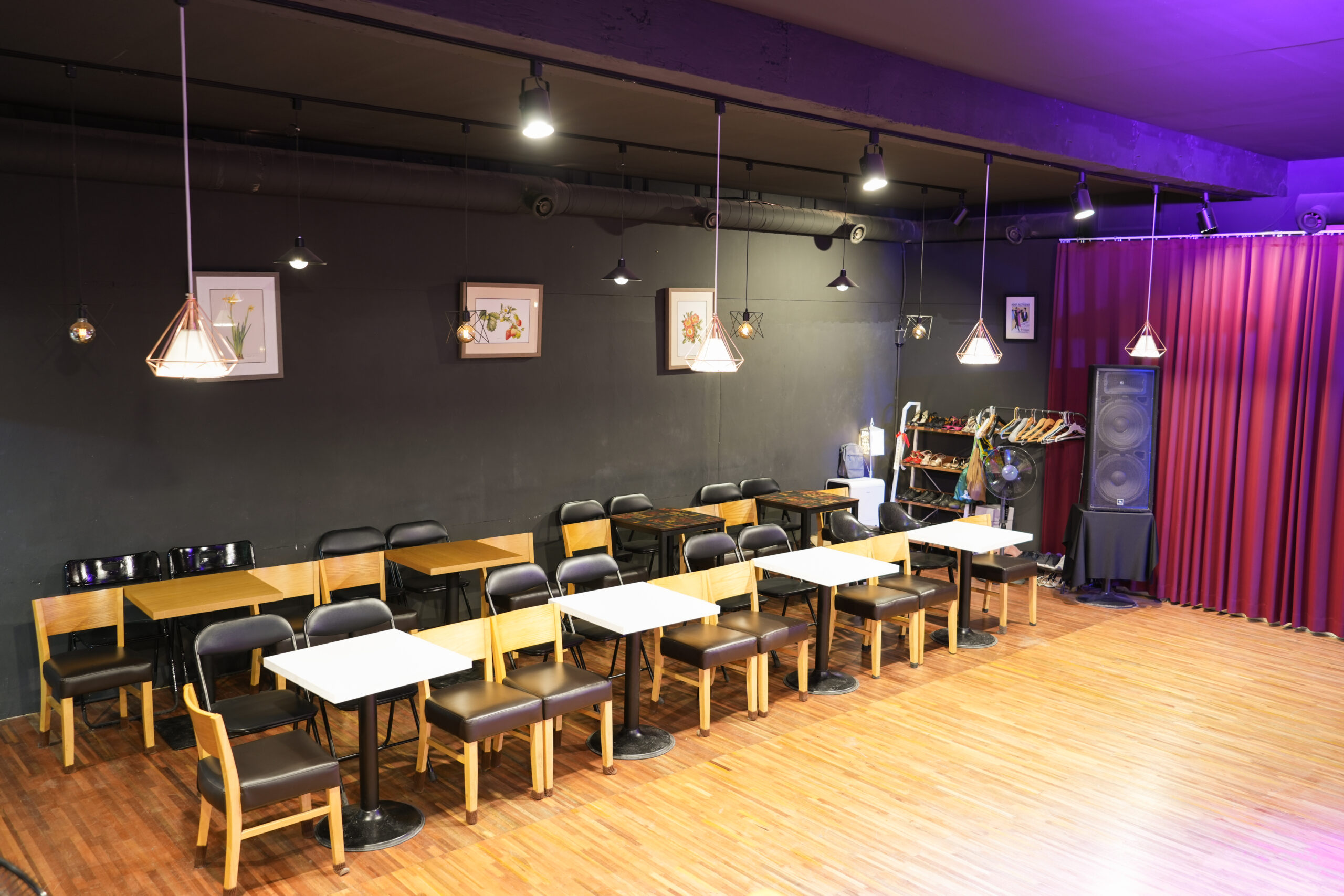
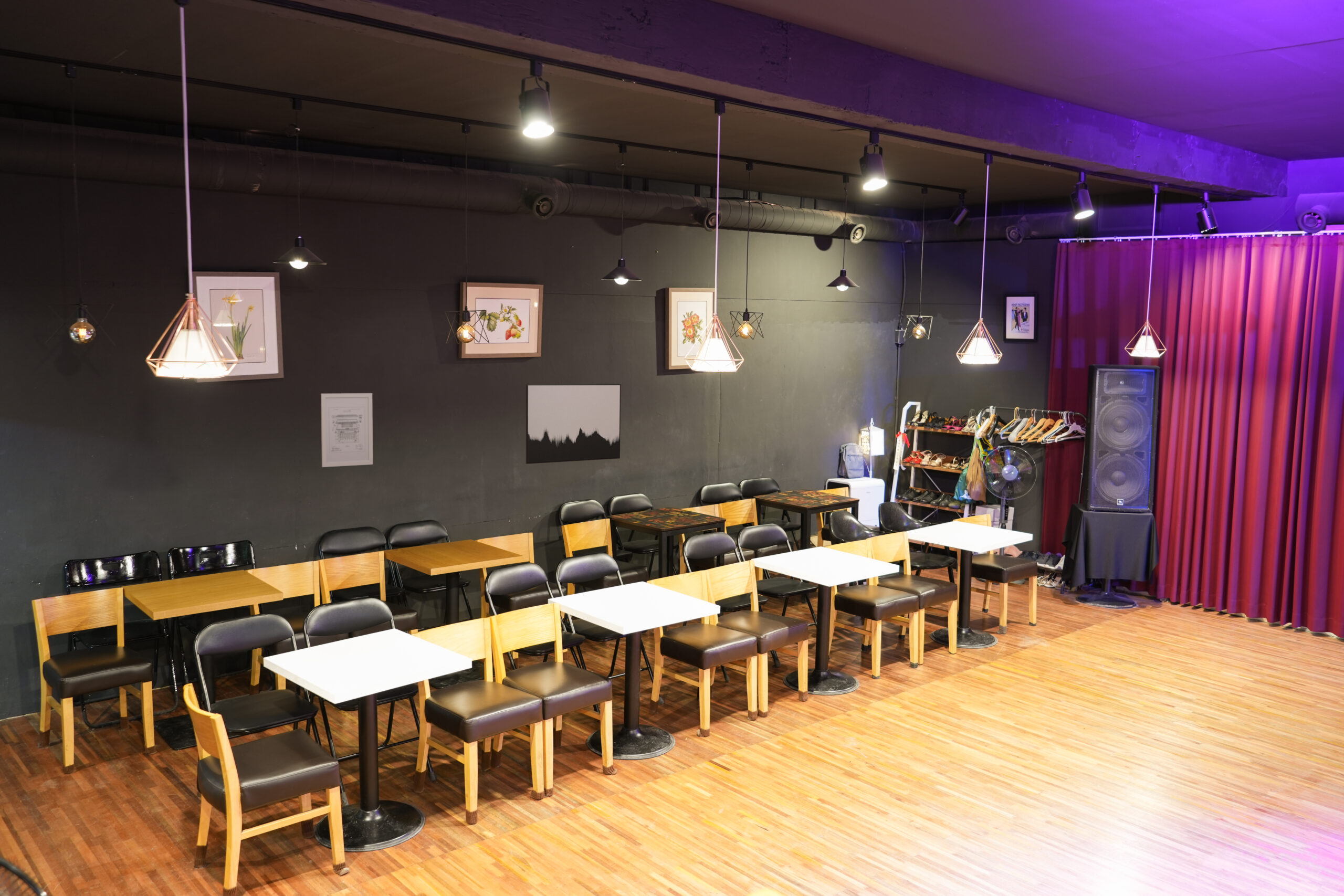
+ wall art [526,384,621,465]
+ wall art [320,393,373,468]
